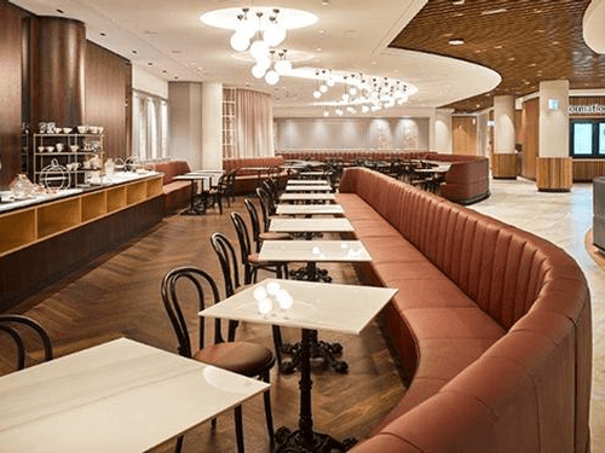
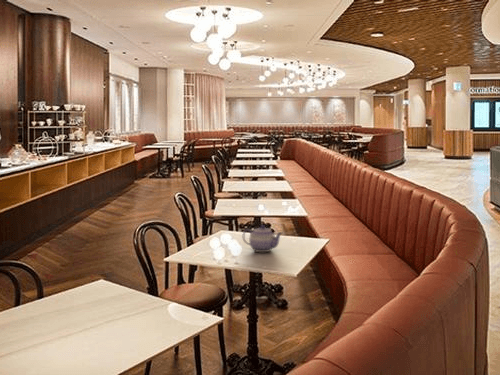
+ teapot [242,224,284,253]
